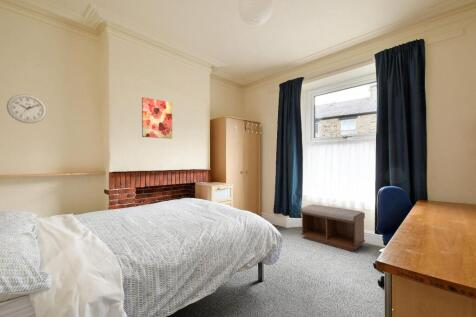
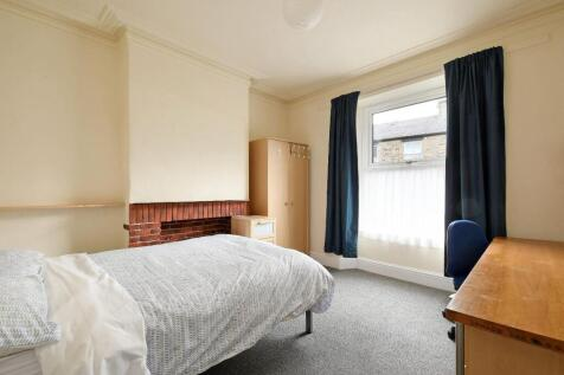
- wall art [141,96,173,140]
- wall clock [6,93,48,124]
- bench [300,203,366,253]
